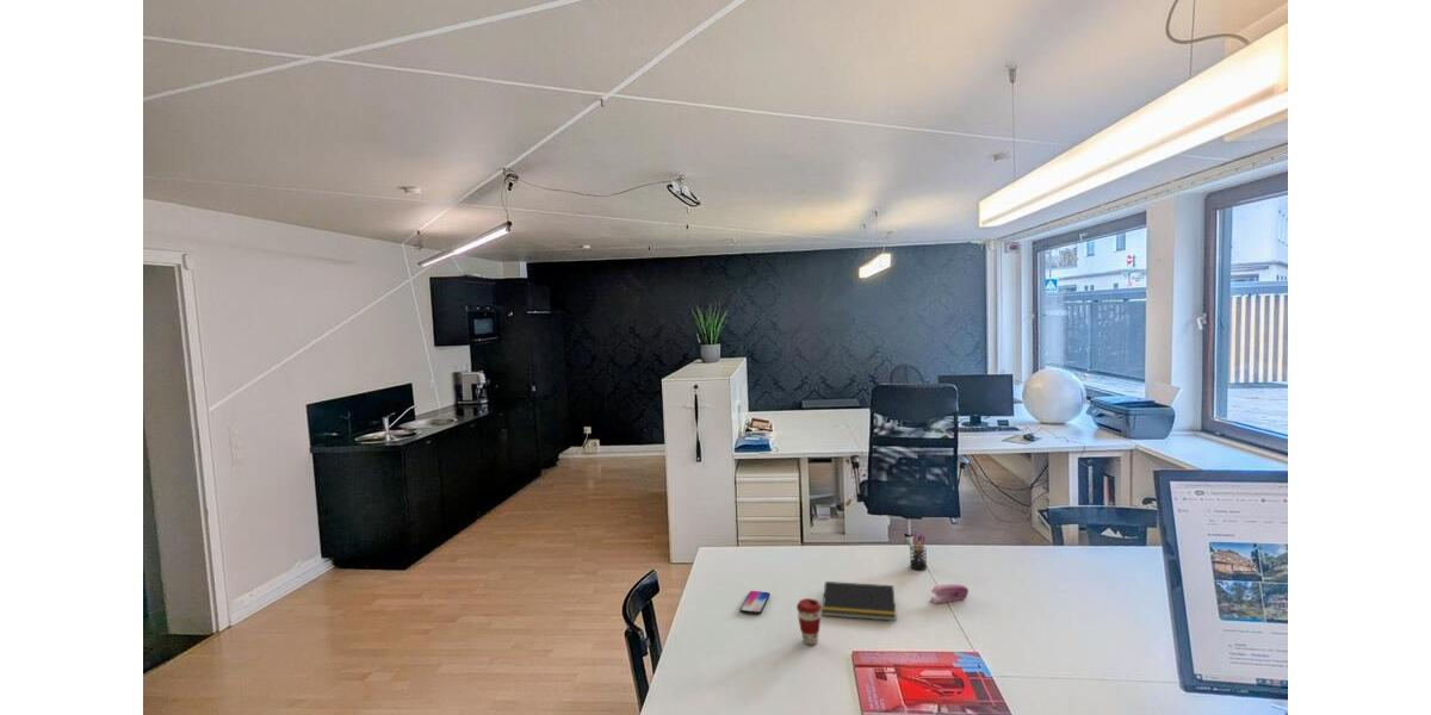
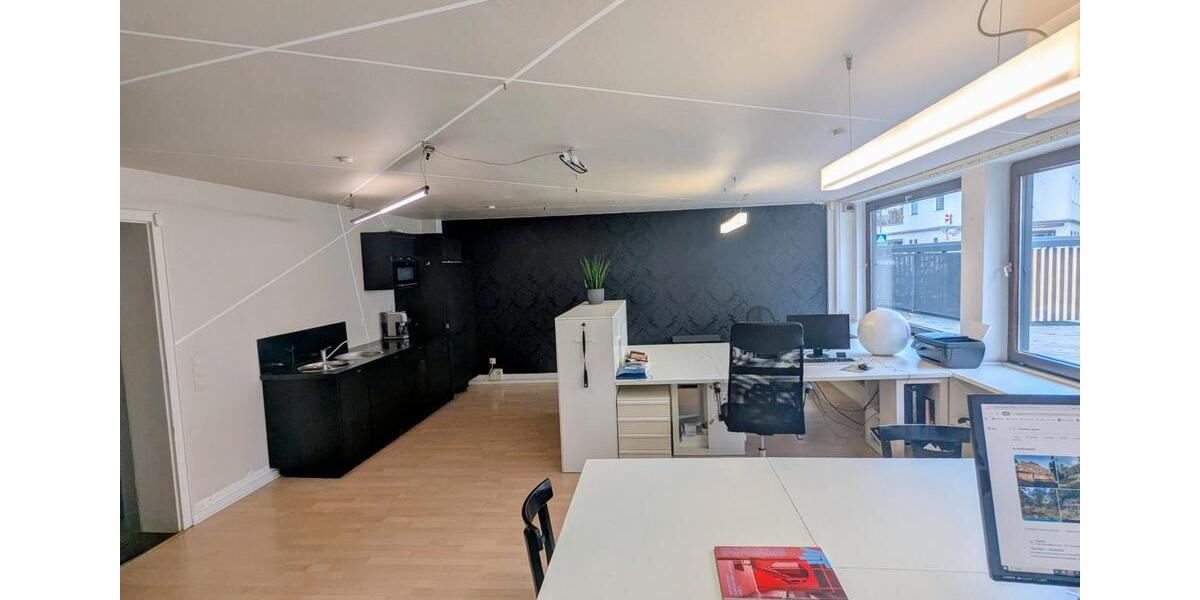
- smartphone [739,590,772,615]
- notepad [822,580,898,622]
- coffee cup [795,597,822,646]
- stapler [929,583,970,605]
- pen holder [904,530,928,571]
